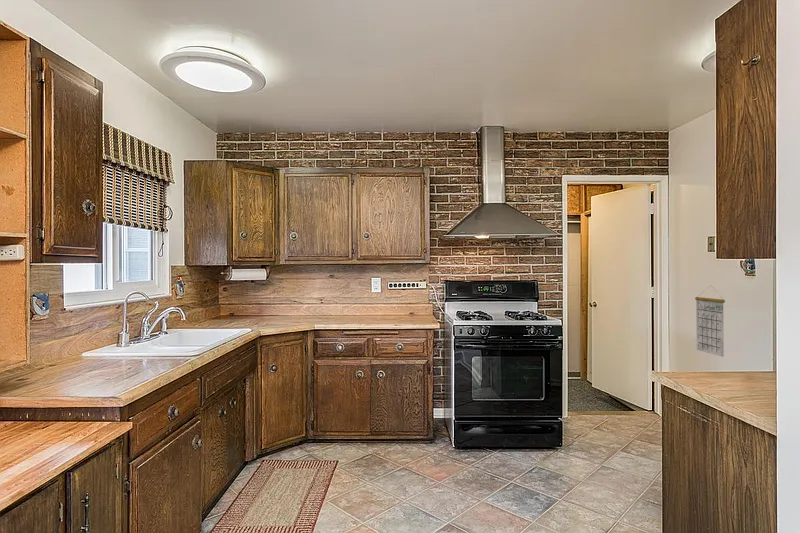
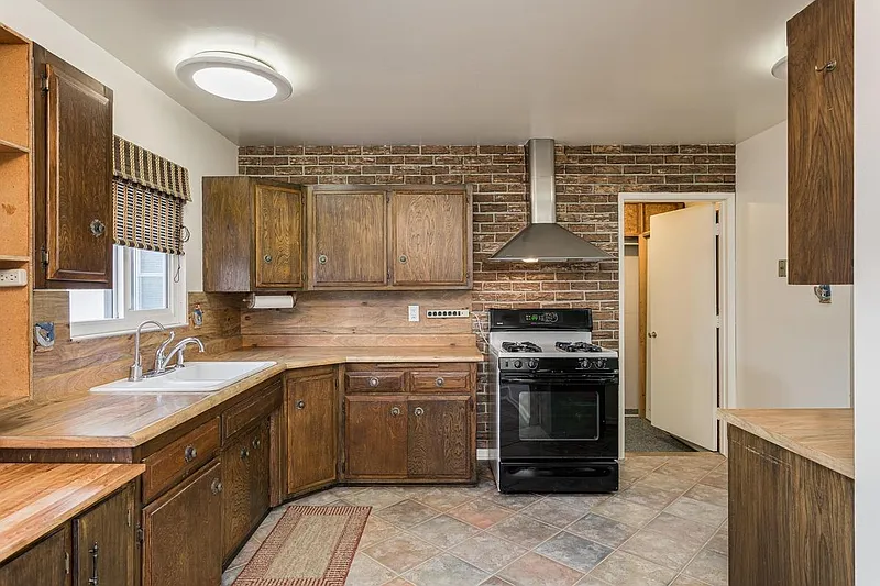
- calendar [694,284,726,358]
